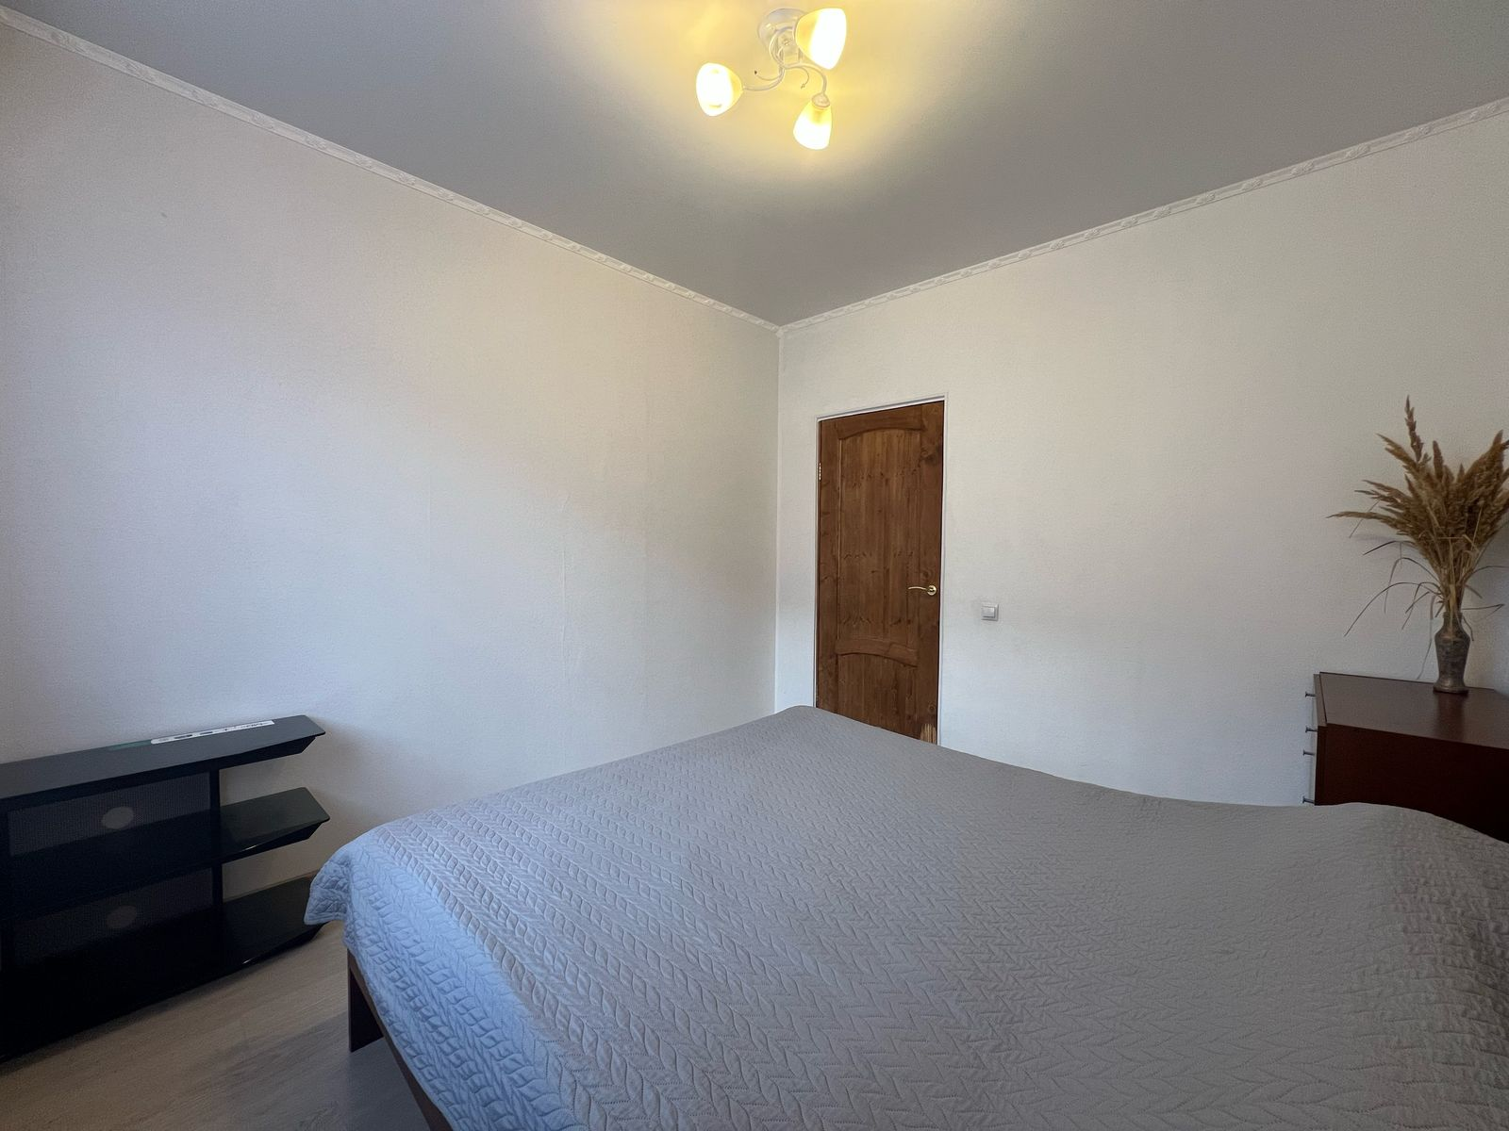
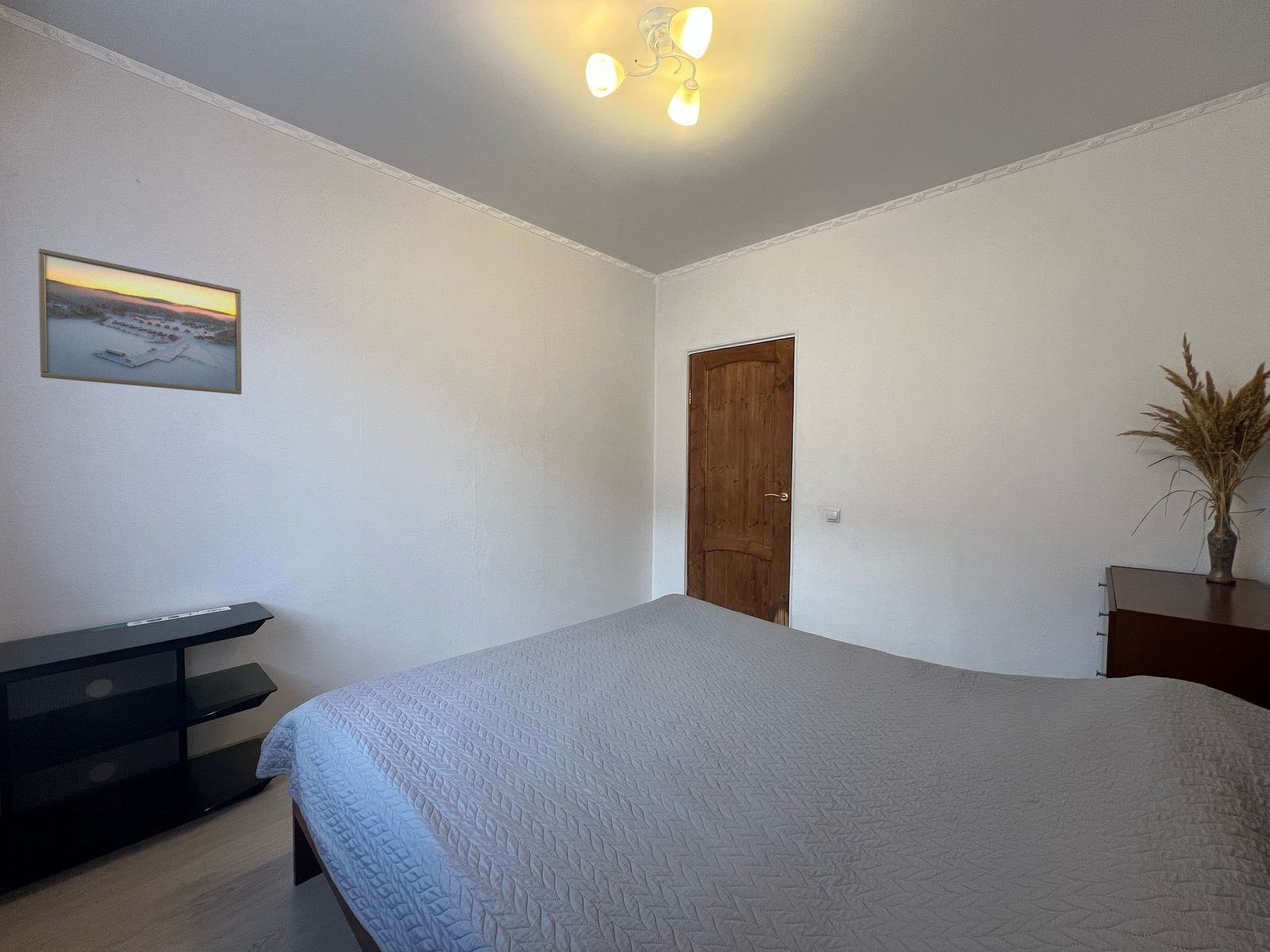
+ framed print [37,248,242,395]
